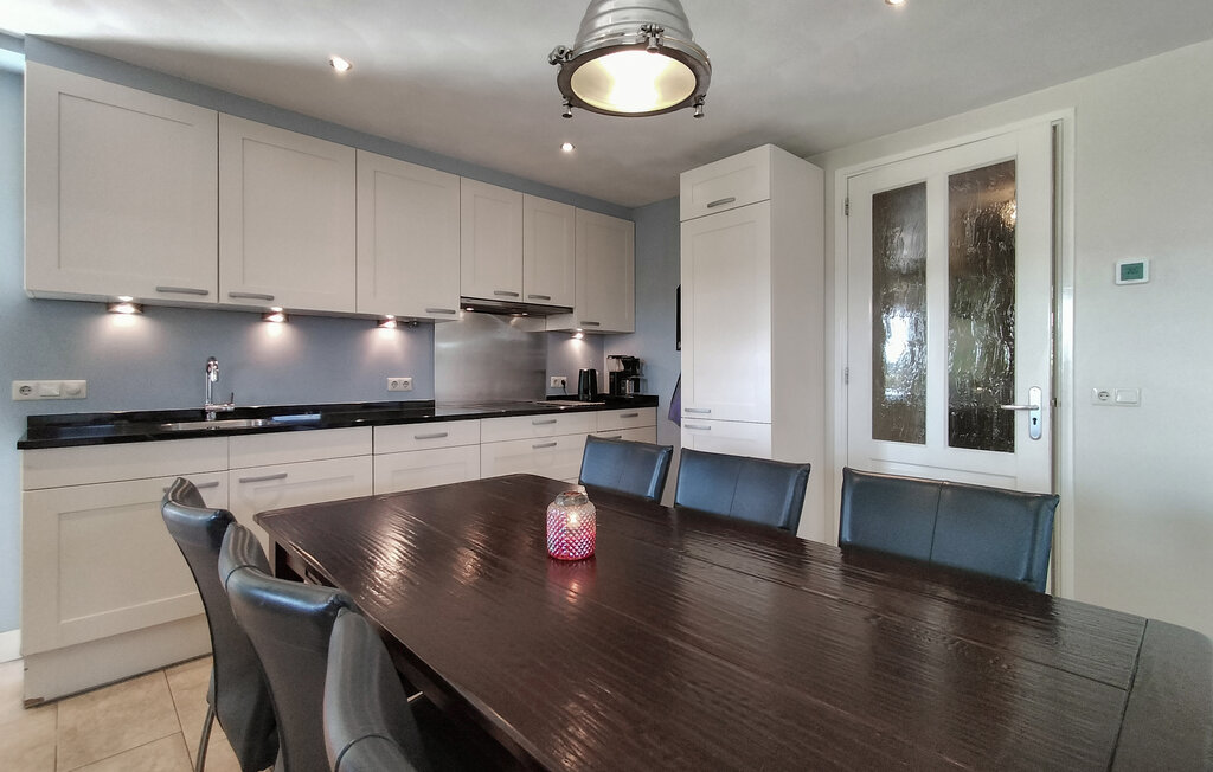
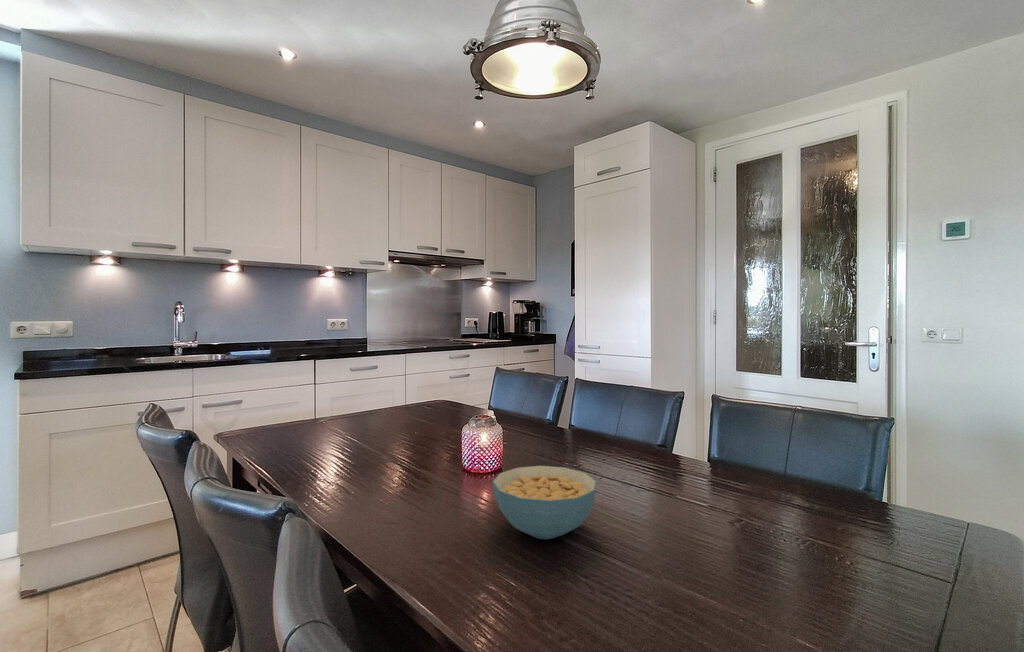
+ cereal bowl [491,465,598,540]
